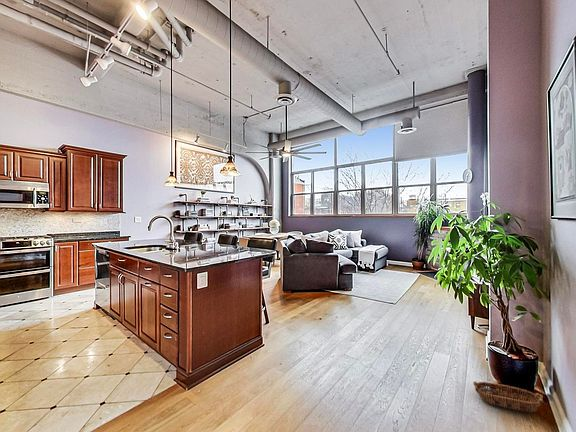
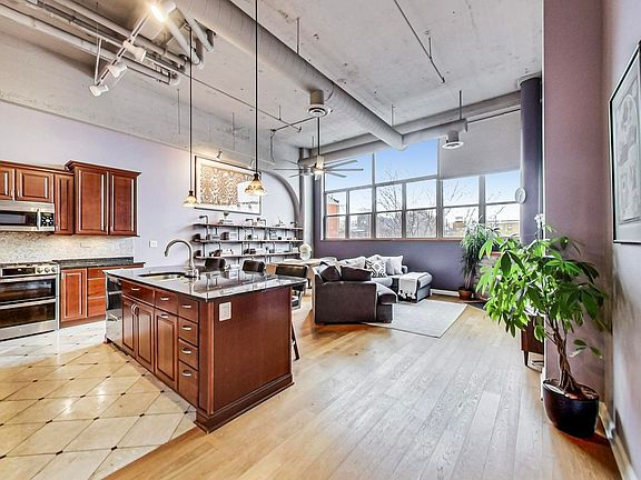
- basket [472,380,544,413]
